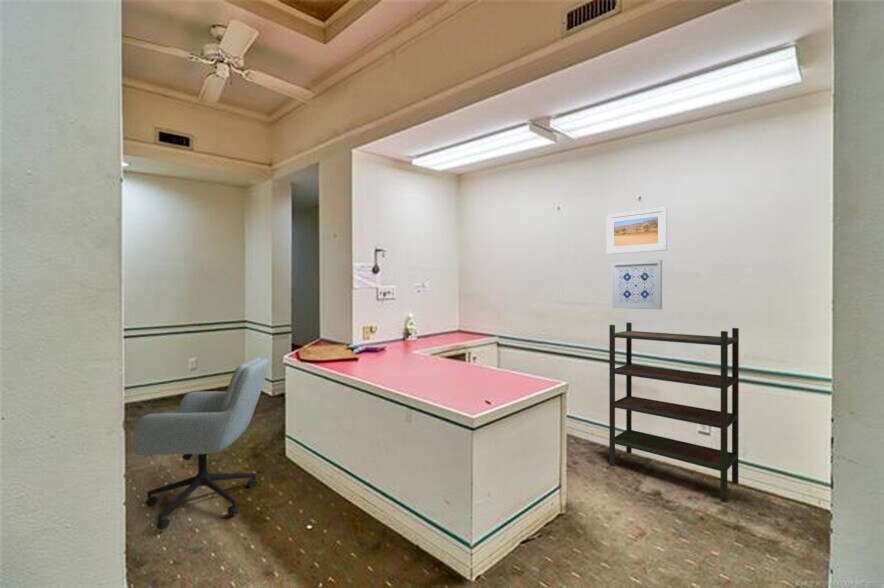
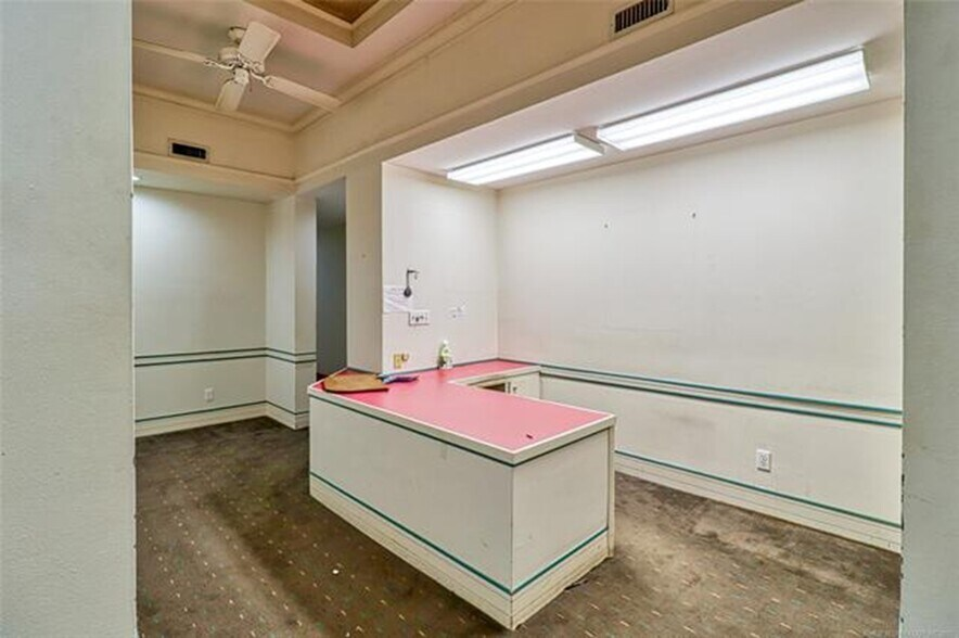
- wall art [611,259,663,311]
- office chair [132,356,270,531]
- bookshelf [608,322,740,501]
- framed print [605,206,668,255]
